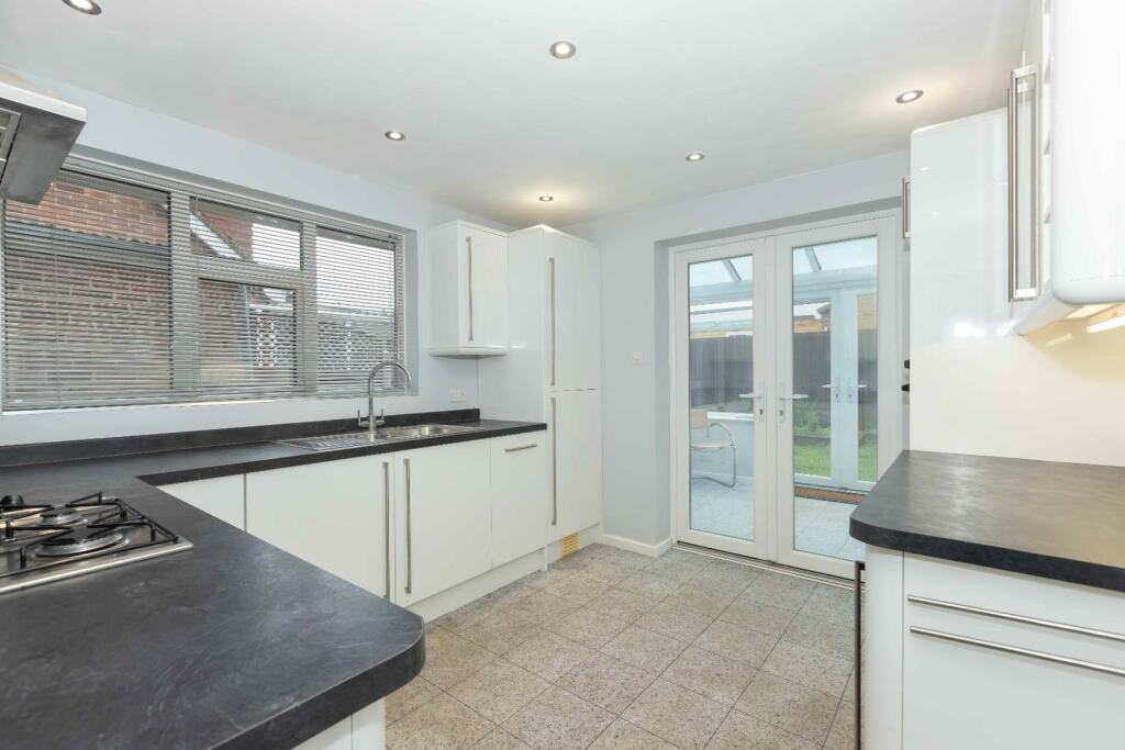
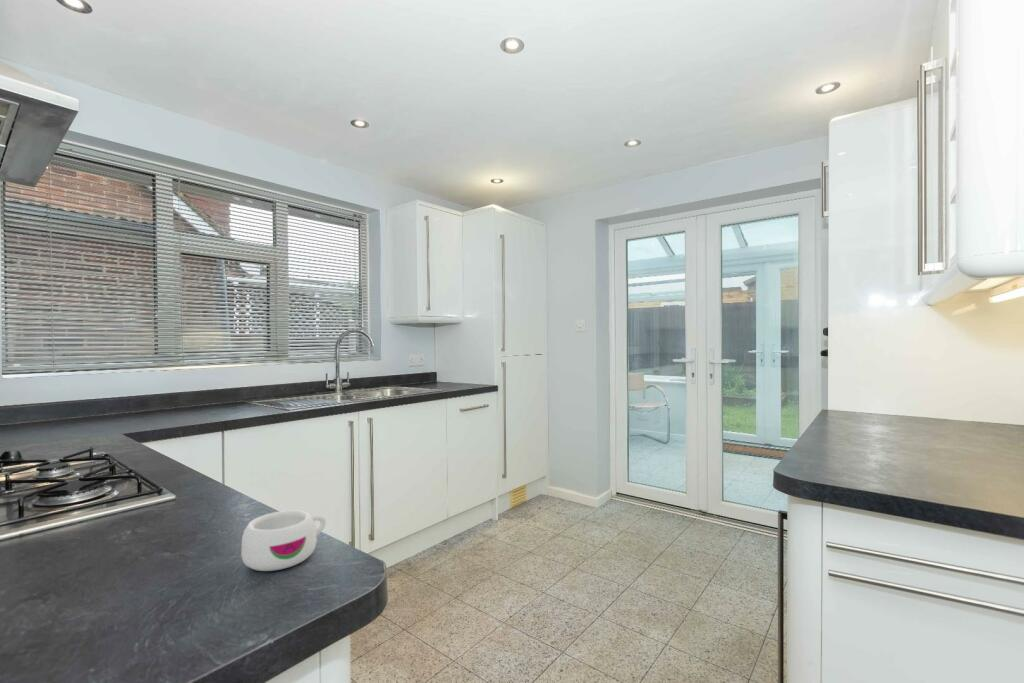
+ mug [240,509,327,572]
